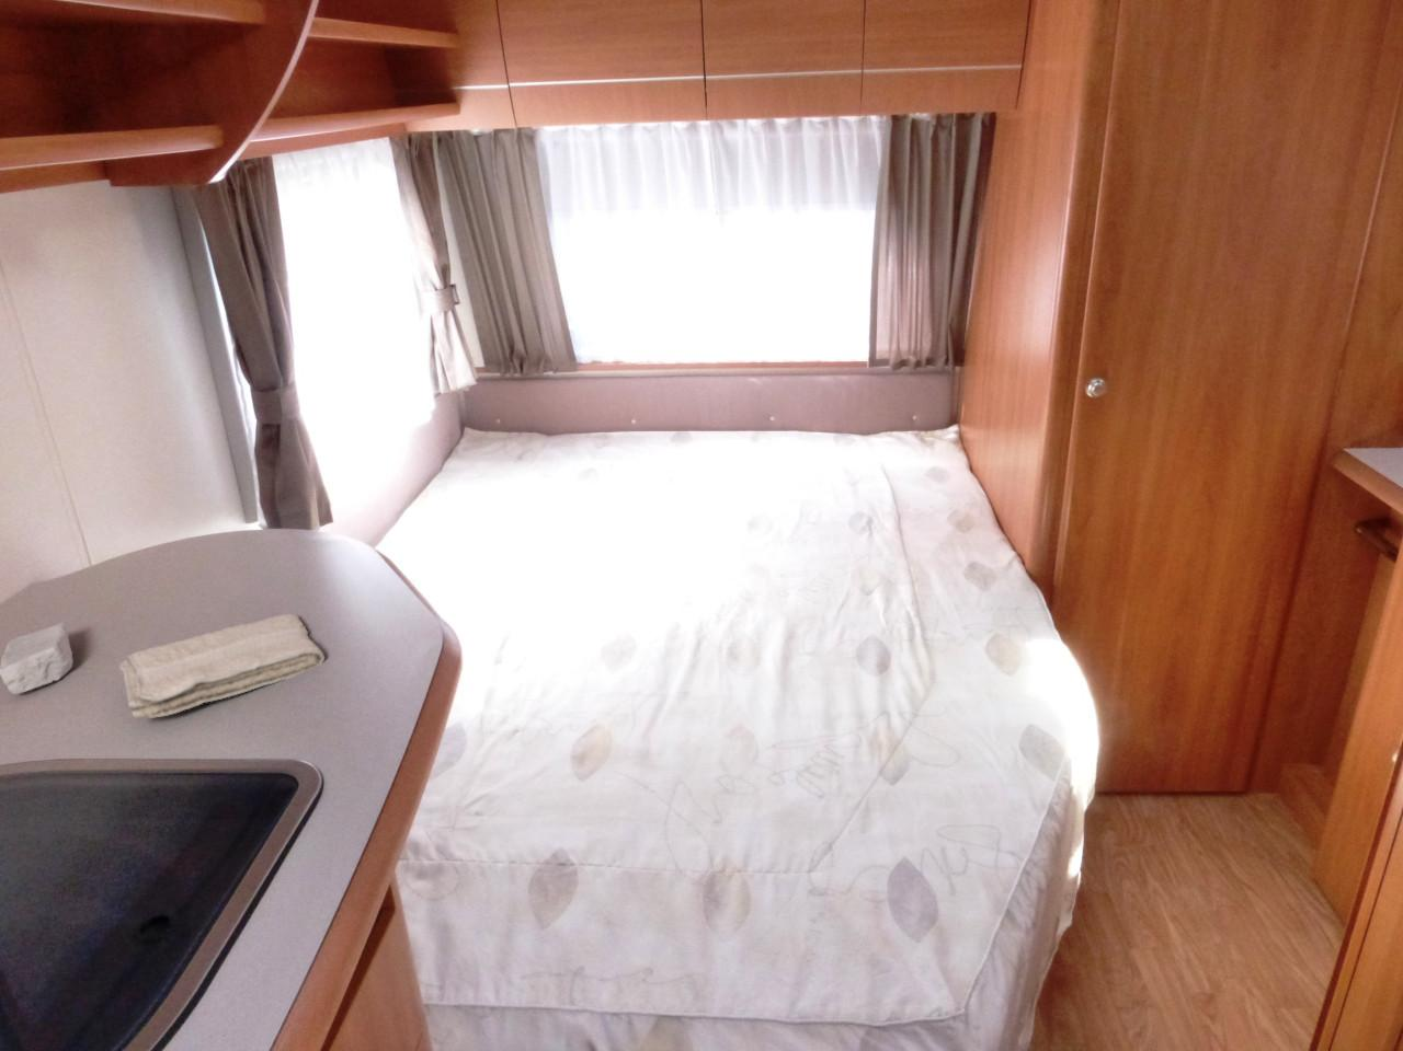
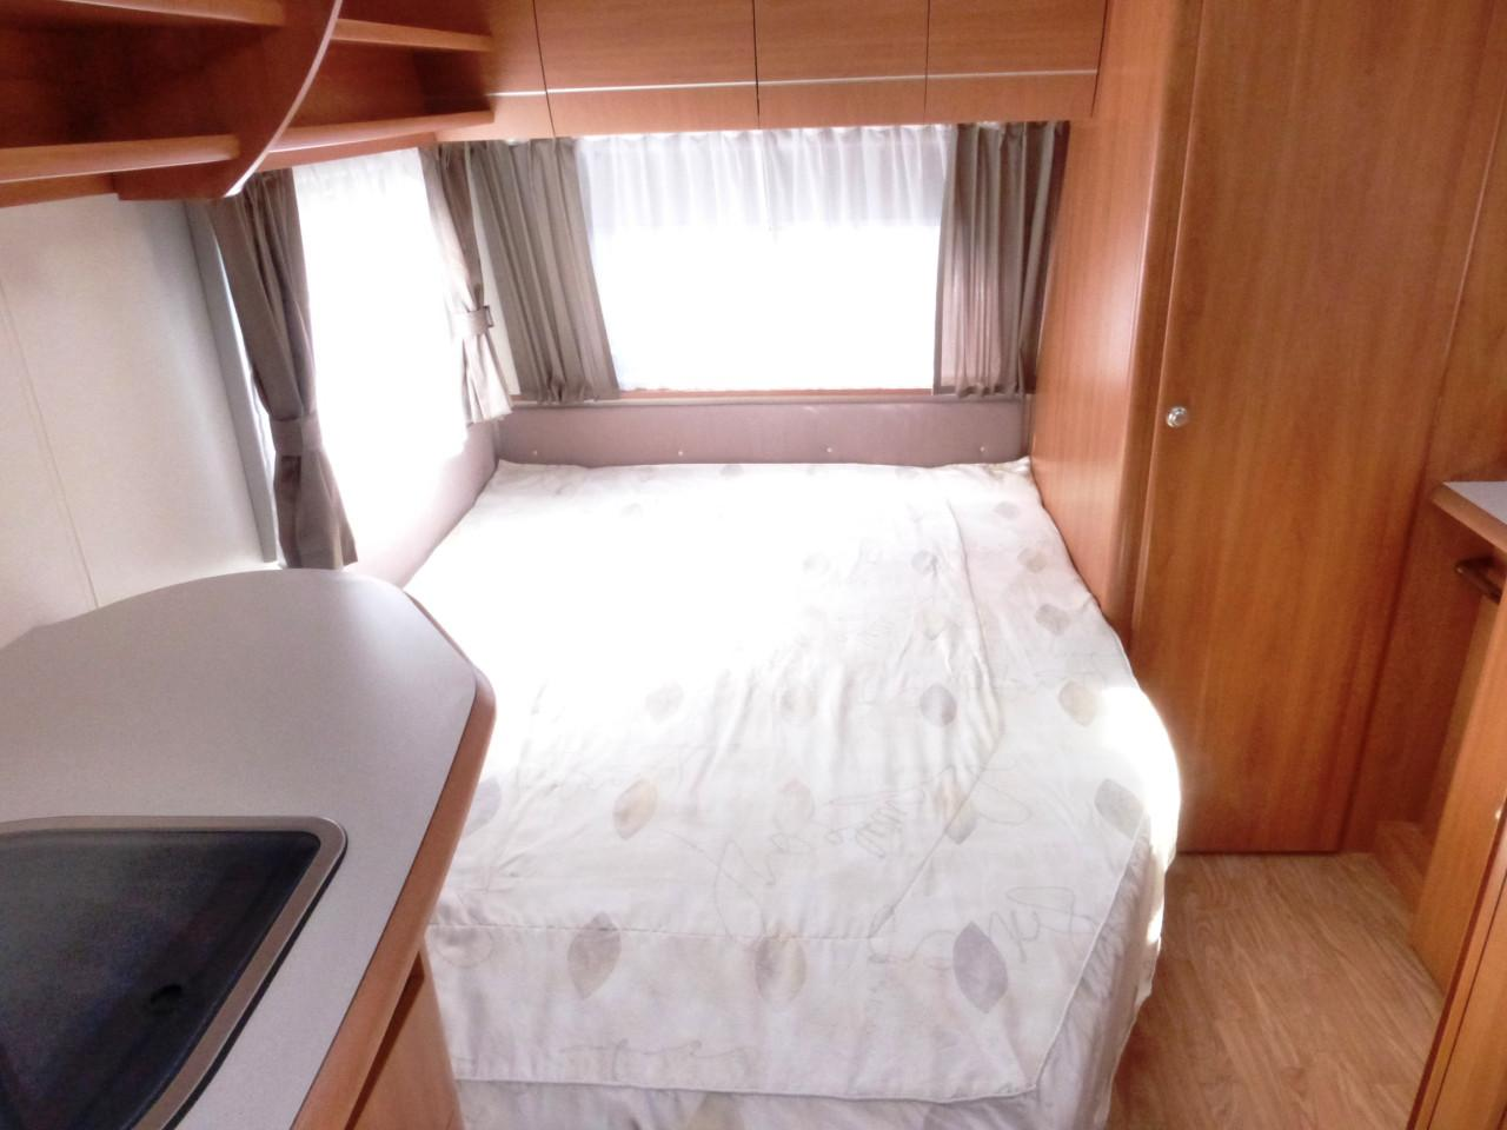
- soap bar [0,622,73,696]
- washcloth [117,613,326,720]
